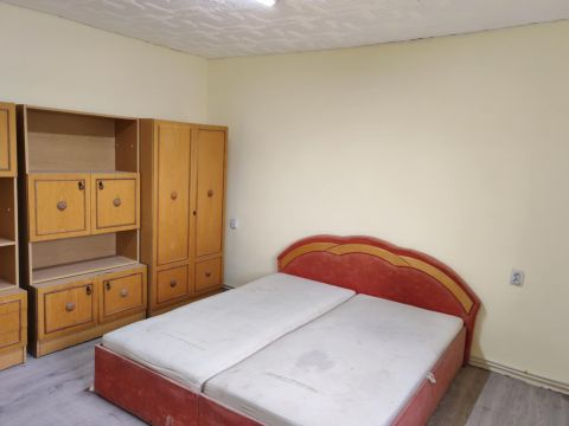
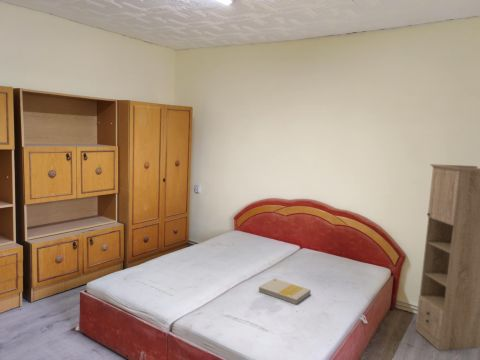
+ book [258,277,312,305]
+ storage cabinet [414,163,480,351]
